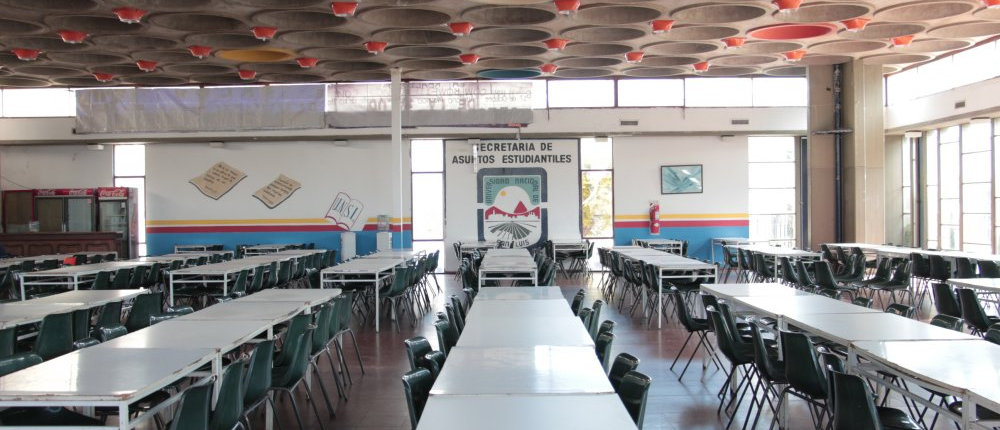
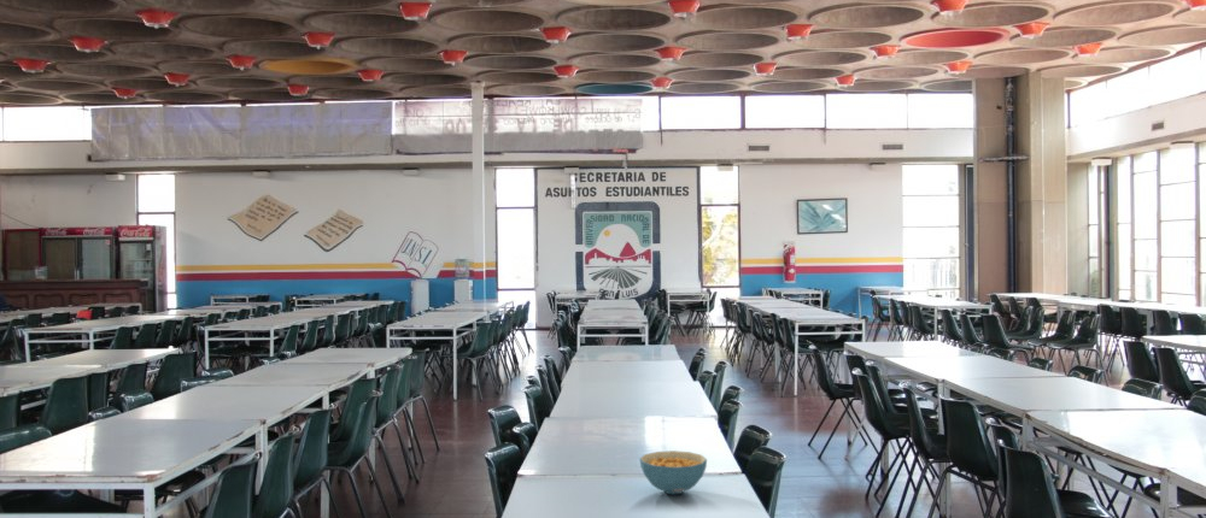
+ cereal bowl [638,449,708,495]
